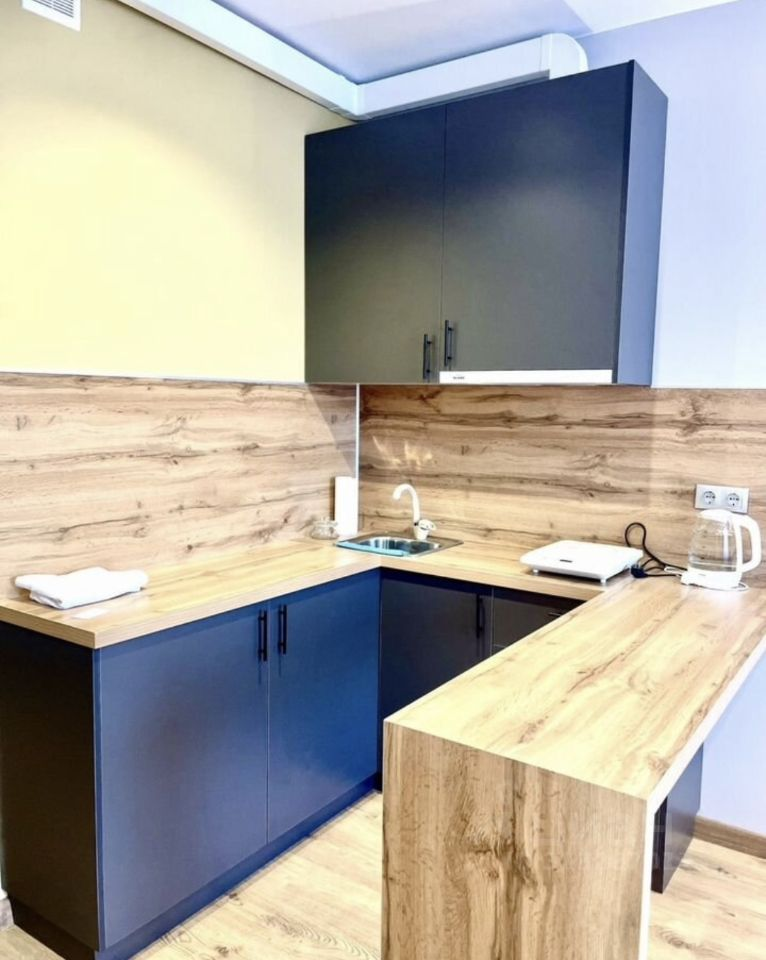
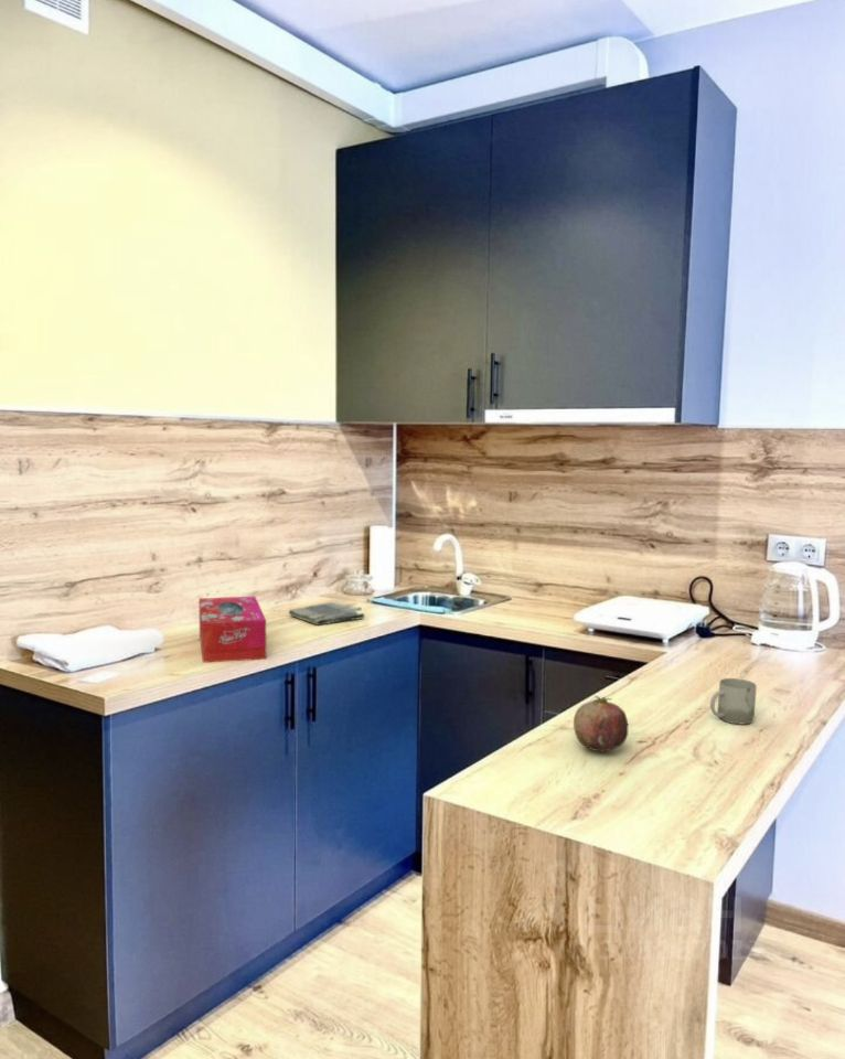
+ cup [709,677,758,726]
+ dish towel [288,601,366,627]
+ tissue box [197,596,267,664]
+ fruit [573,695,629,752]
